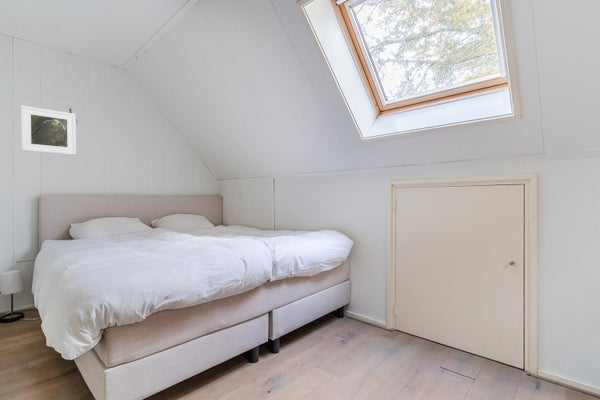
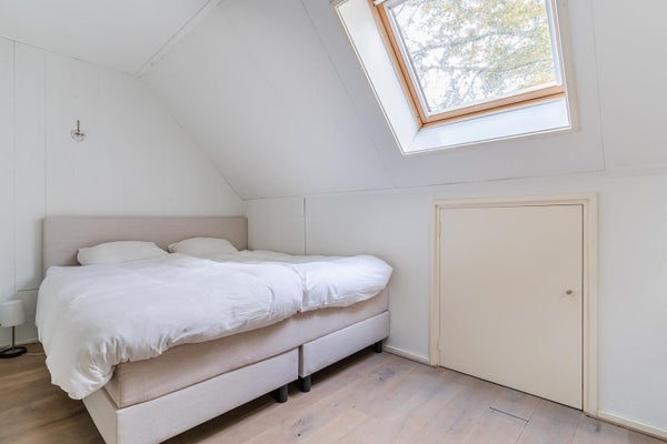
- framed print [20,104,77,156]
